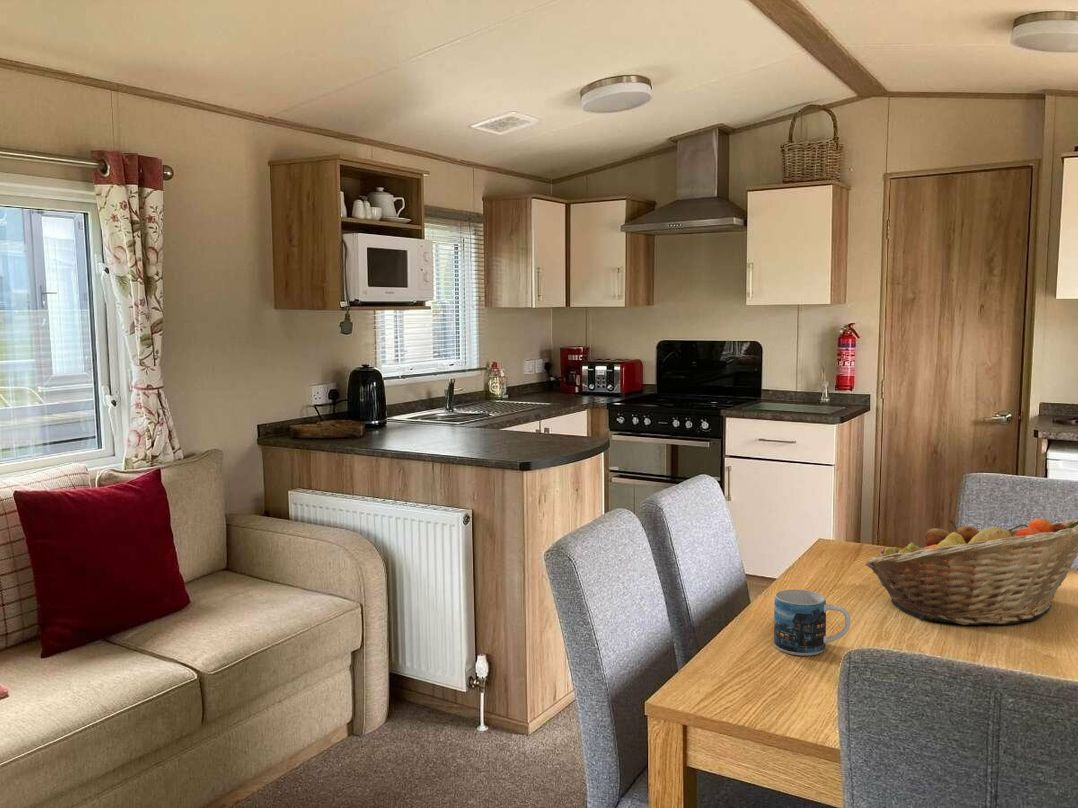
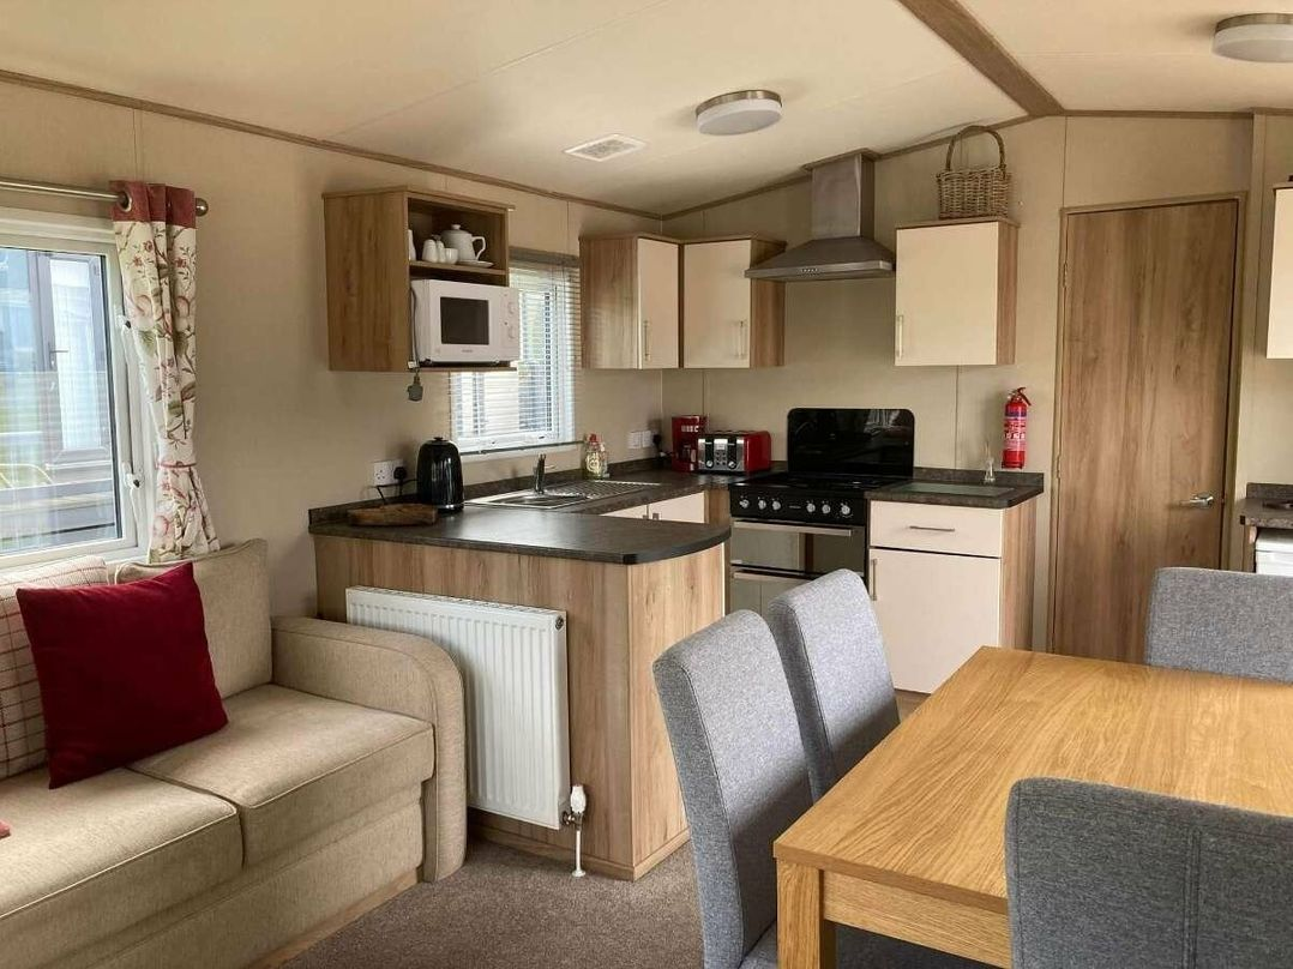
- fruit basket [865,518,1078,626]
- mug [773,589,851,657]
